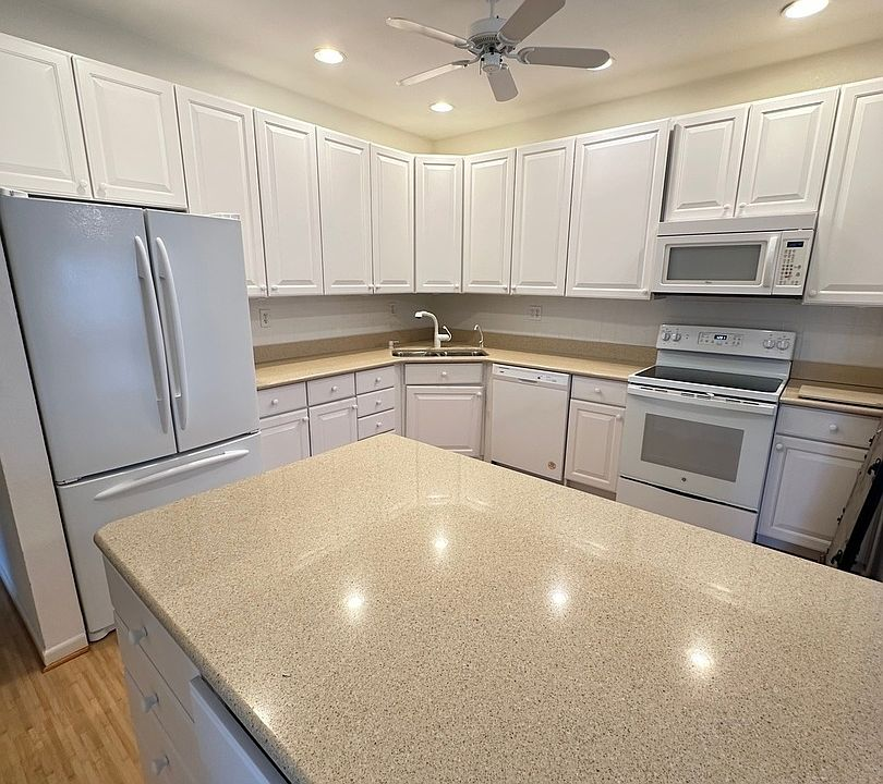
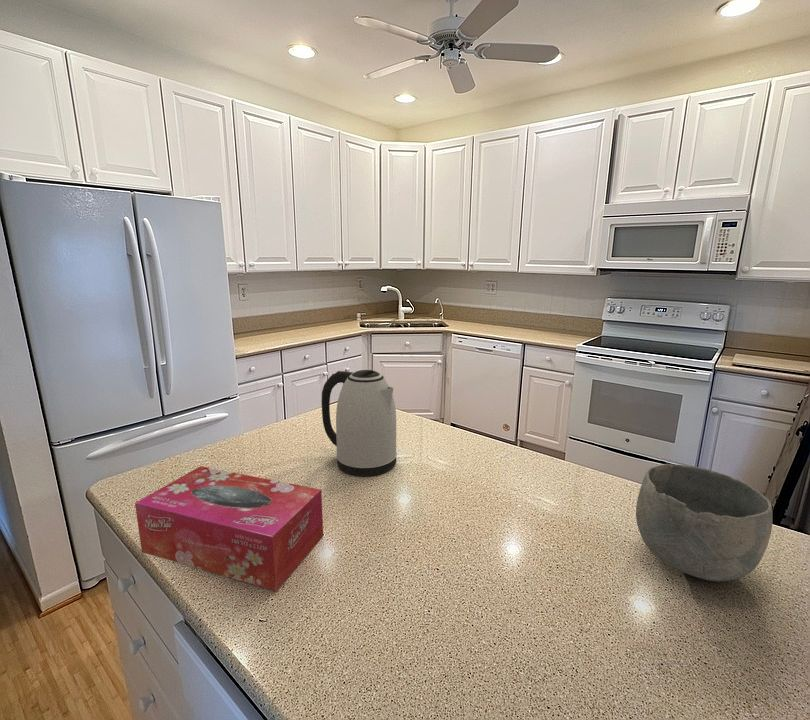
+ kettle [321,369,398,477]
+ bowl [635,463,773,582]
+ tissue box [134,465,324,592]
